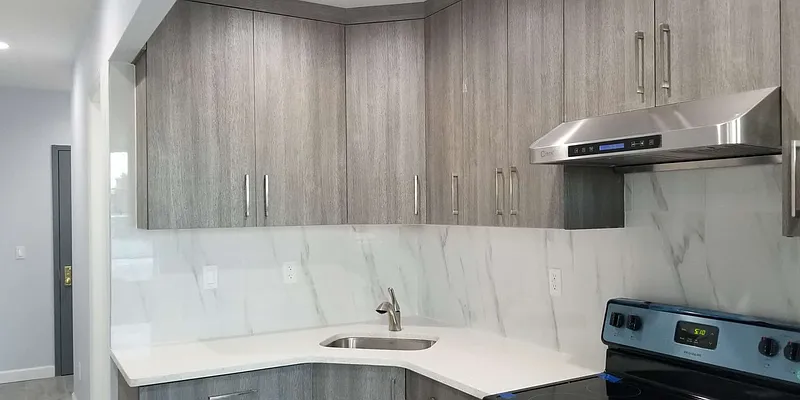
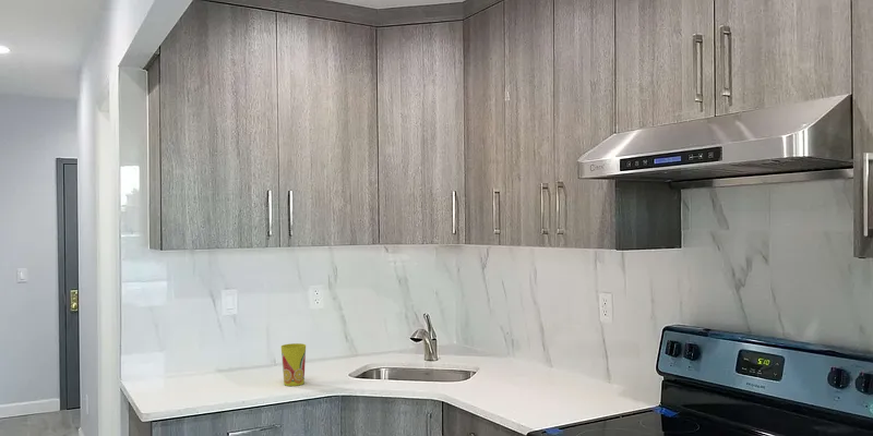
+ cup [280,342,307,387]
